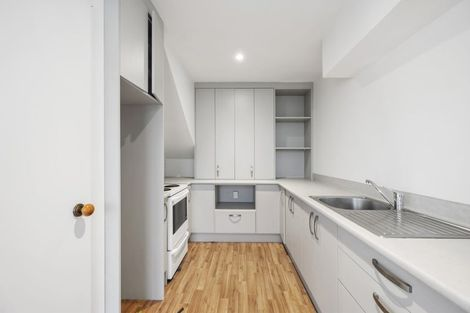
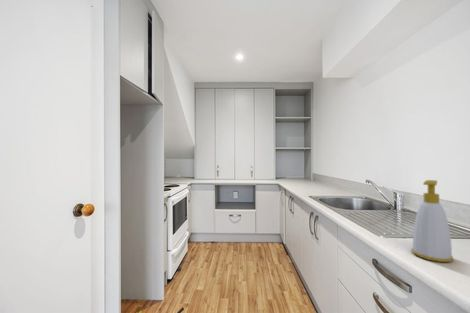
+ soap bottle [410,179,454,263]
